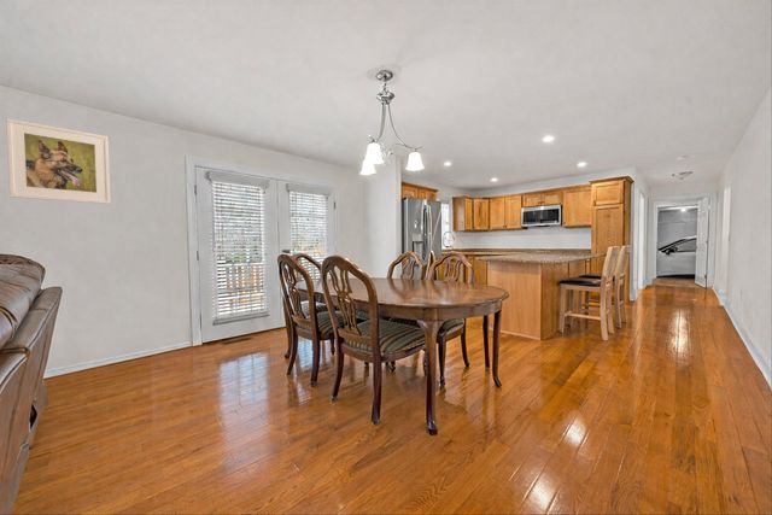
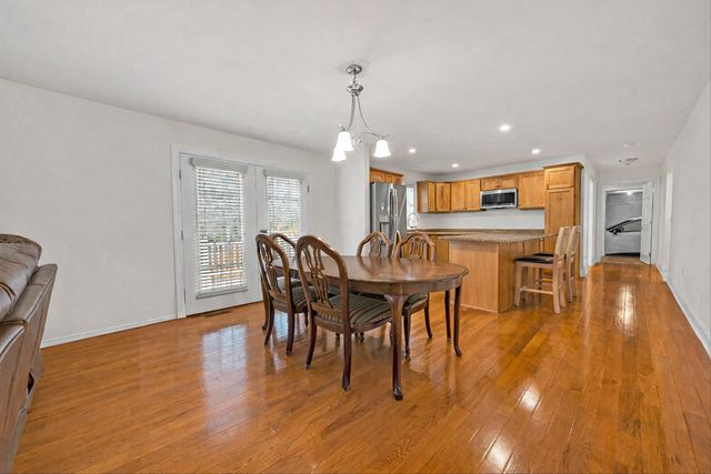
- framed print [5,117,111,205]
